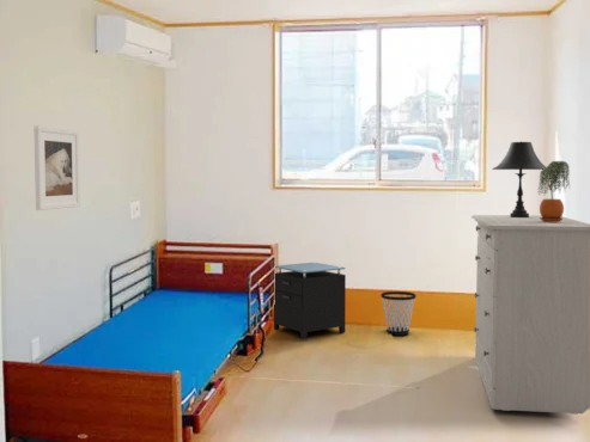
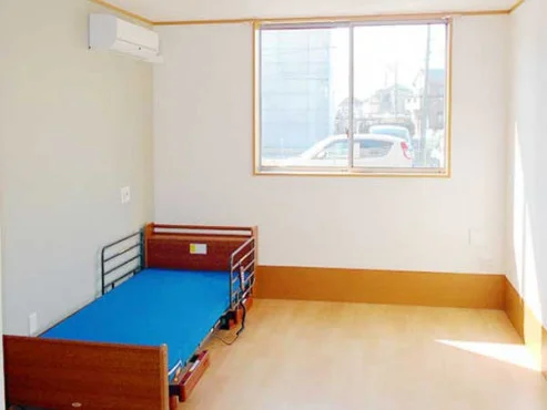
- nightstand [273,262,347,340]
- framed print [34,124,81,211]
- dresser [470,214,590,416]
- table lamp [491,141,547,217]
- wastebasket [379,290,418,337]
- potted plant [536,160,572,222]
